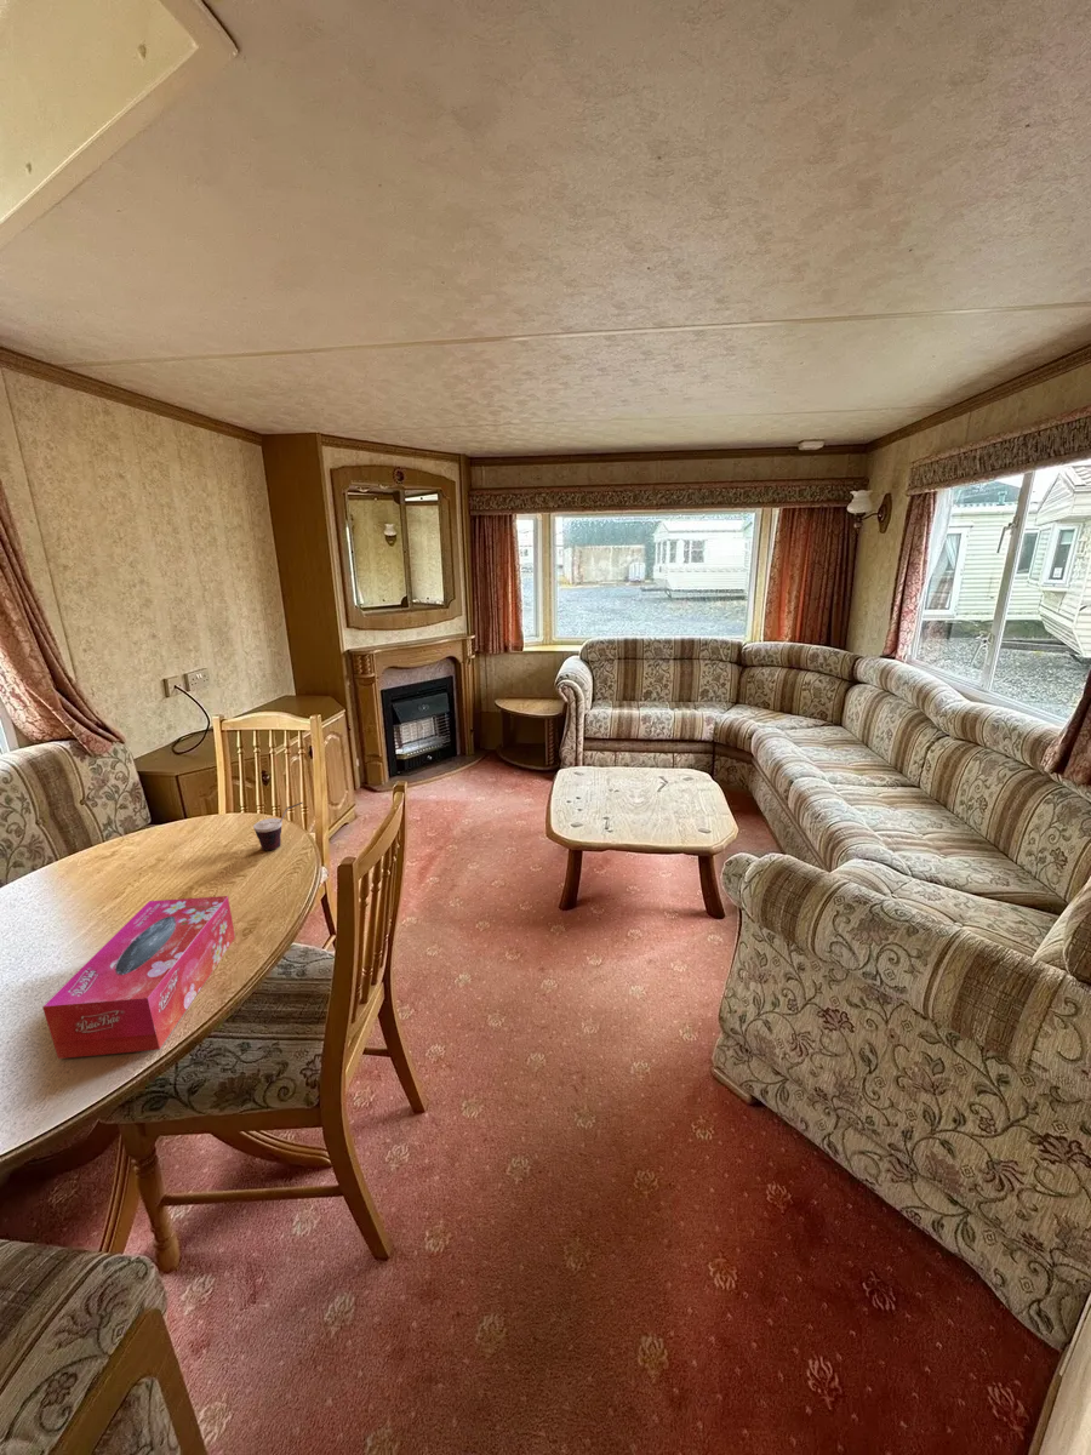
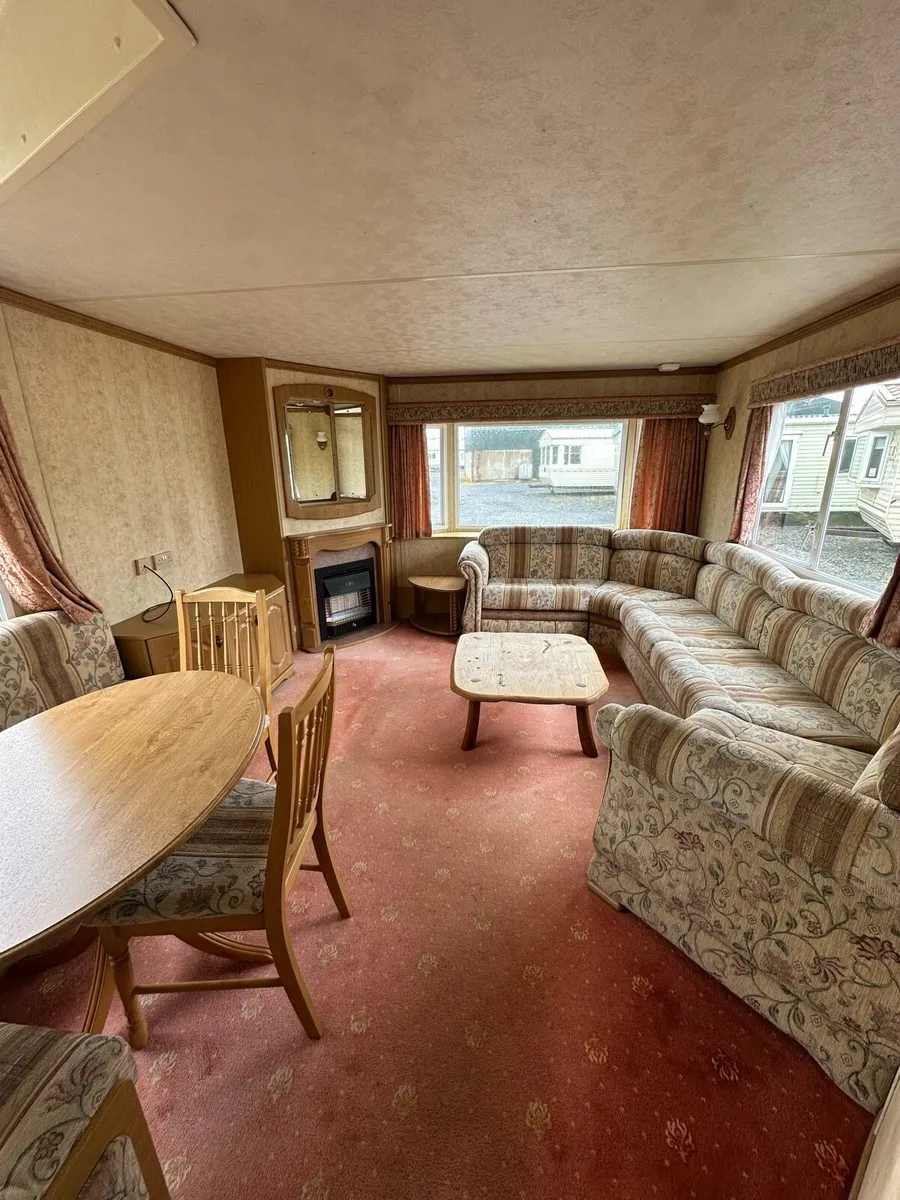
- tissue box [41,895,236,1060]
- cup [252,801,304,851]
